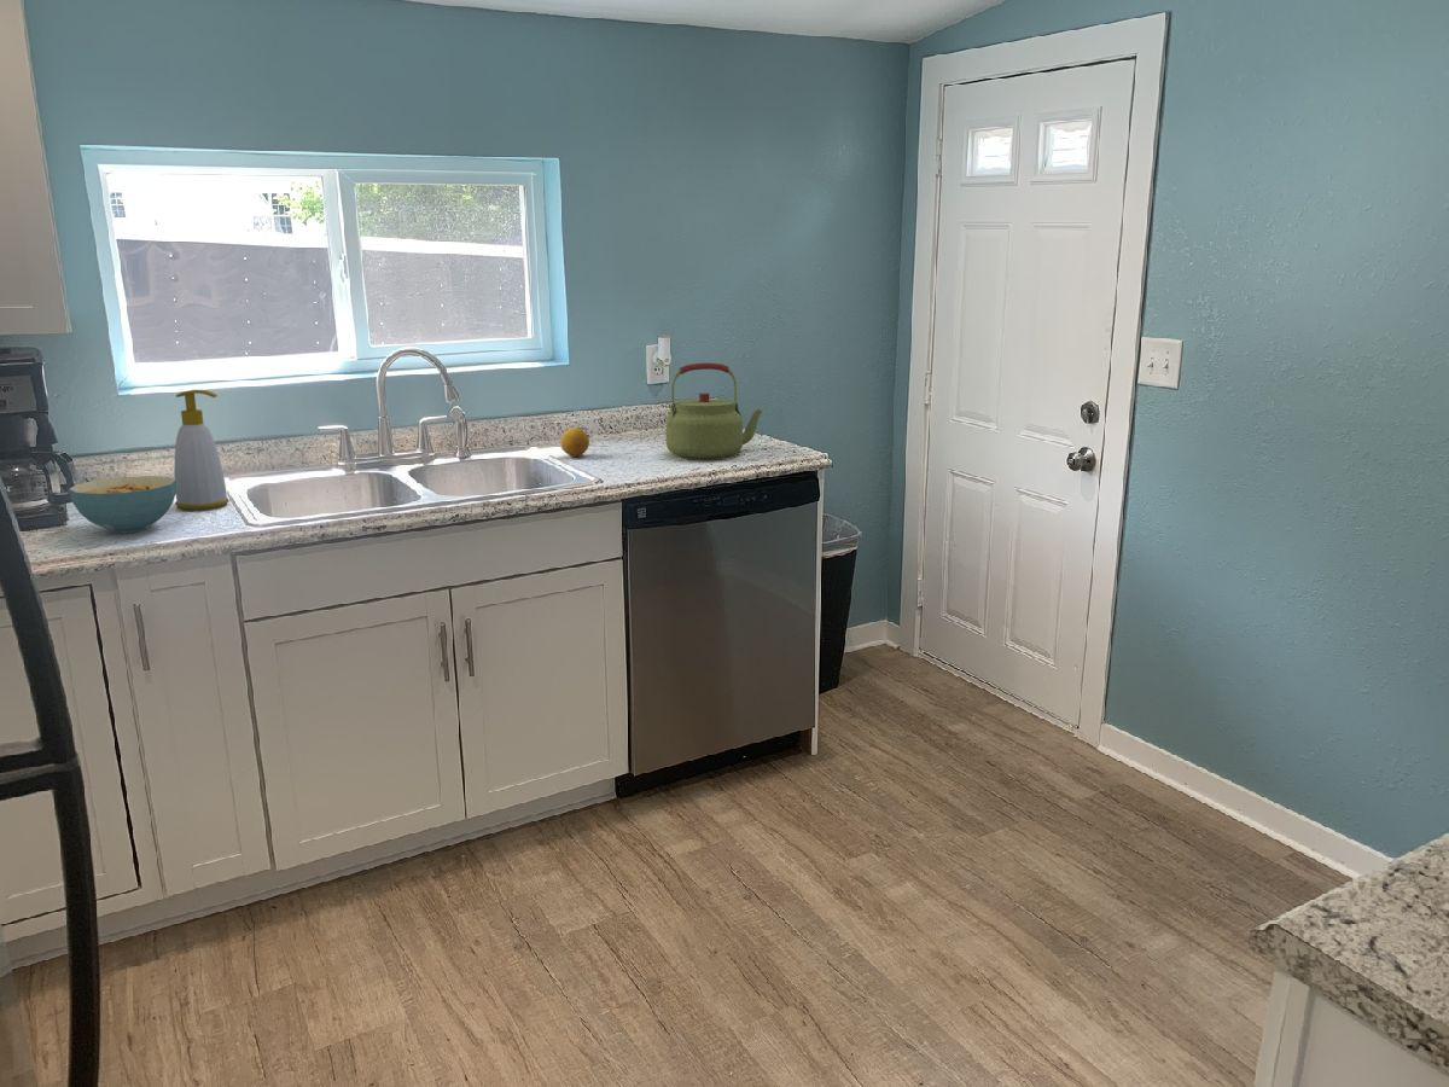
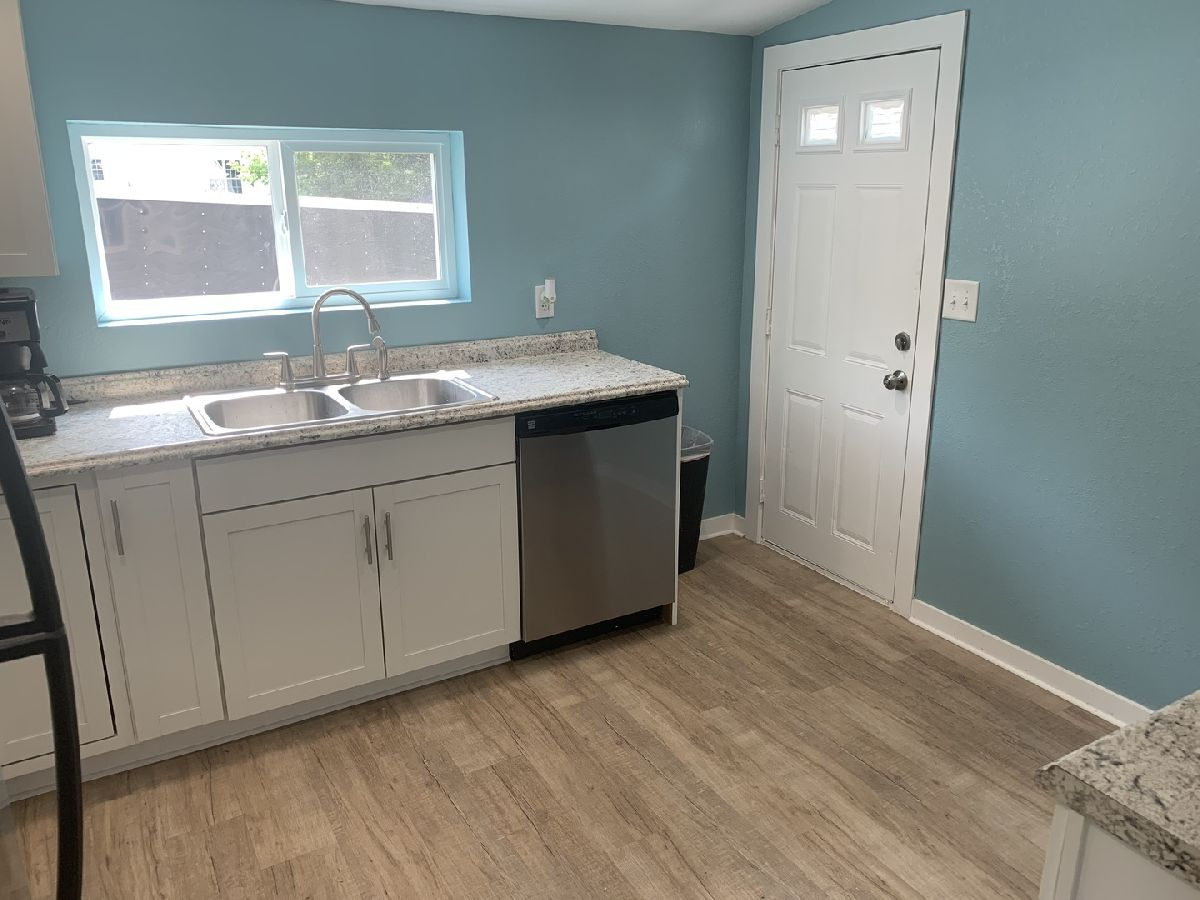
- fruit [559,426,590,458]
- cereal bowl [68,475,176,534]
- kettle [664,361,763,459]
- soap bottle [173,389,229,511]
